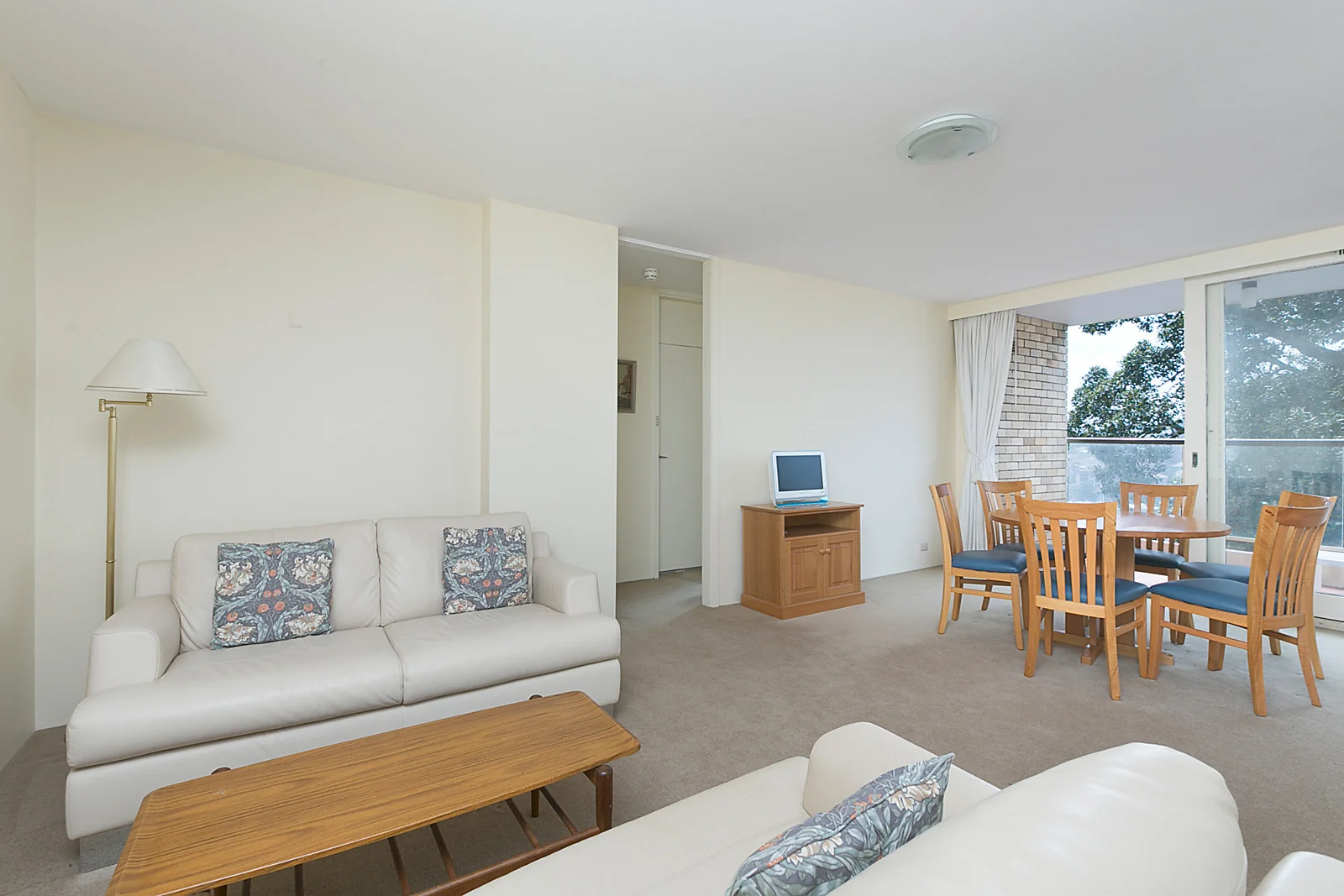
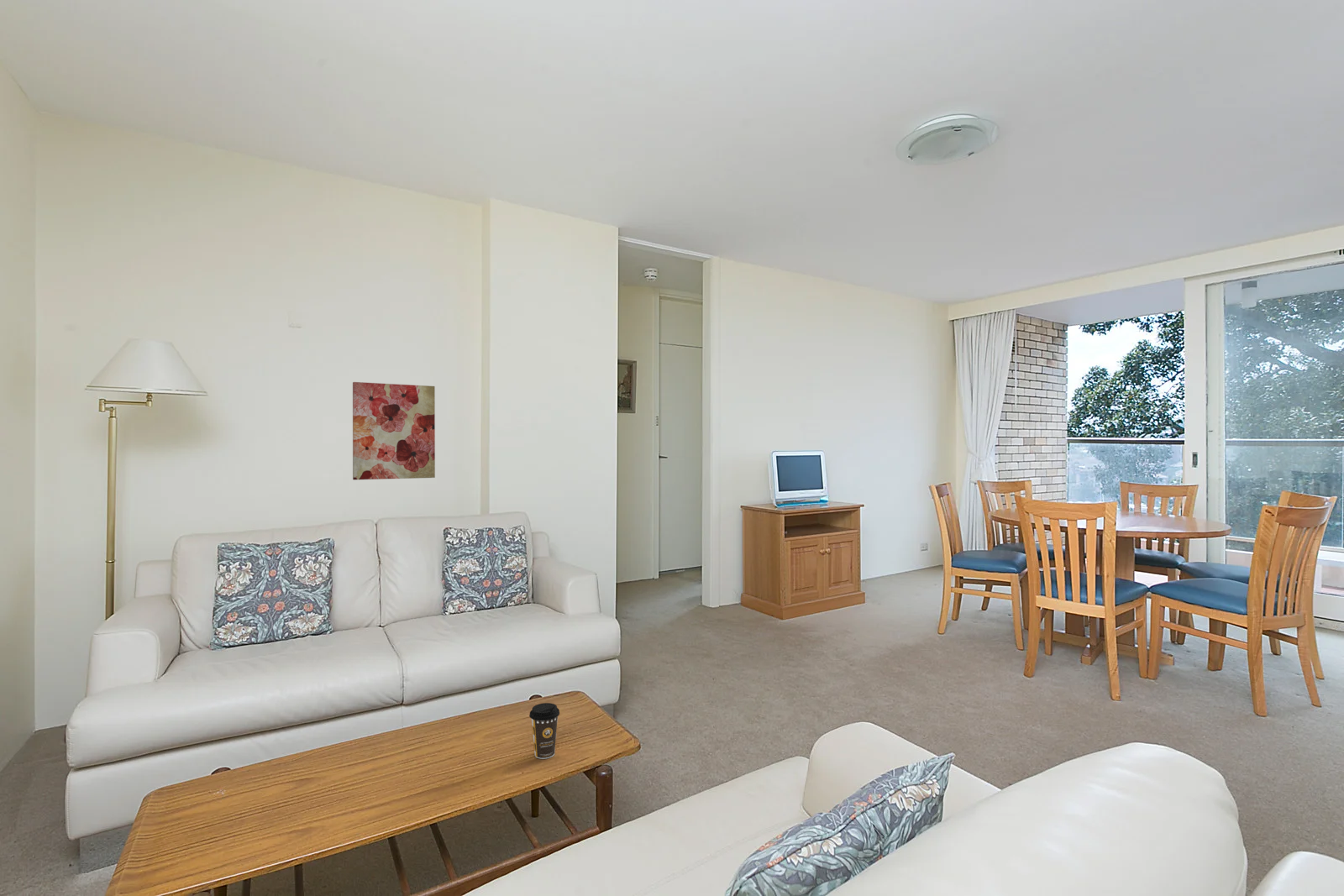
+ coffee cup [528,702,560,760]
+ wall art [352,381,436,480]
